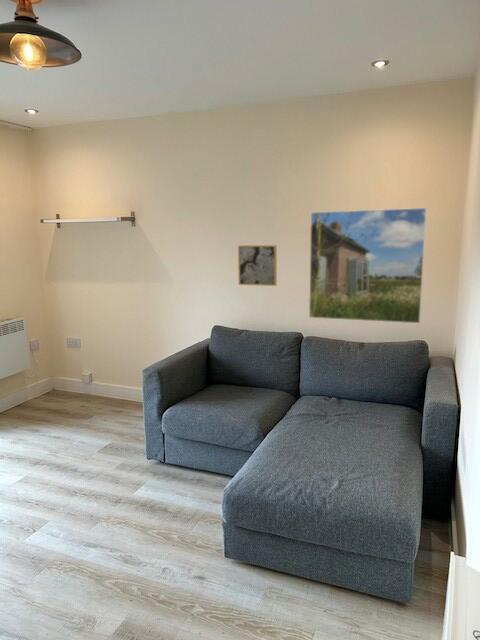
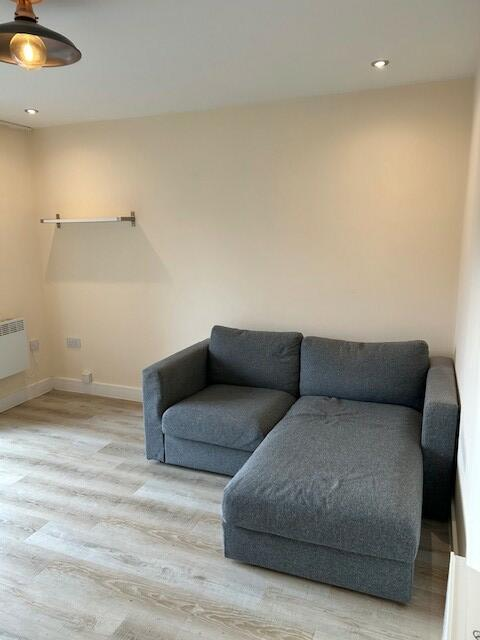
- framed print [308,207,427,324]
- wall art [237,244,278,287]
